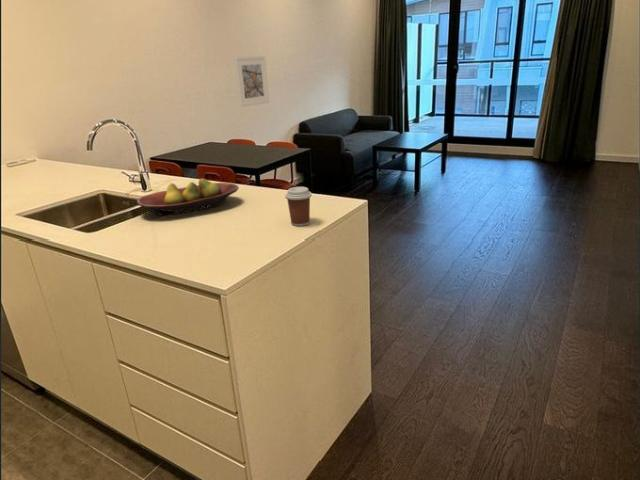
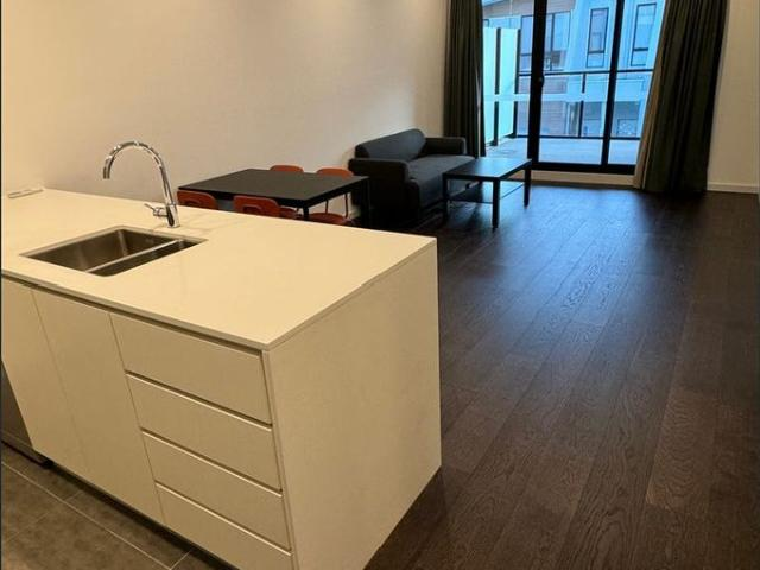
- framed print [233,55,270,108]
- fruit bowl [136,178,240,217]
- coffee cup [284,186,313,227]
